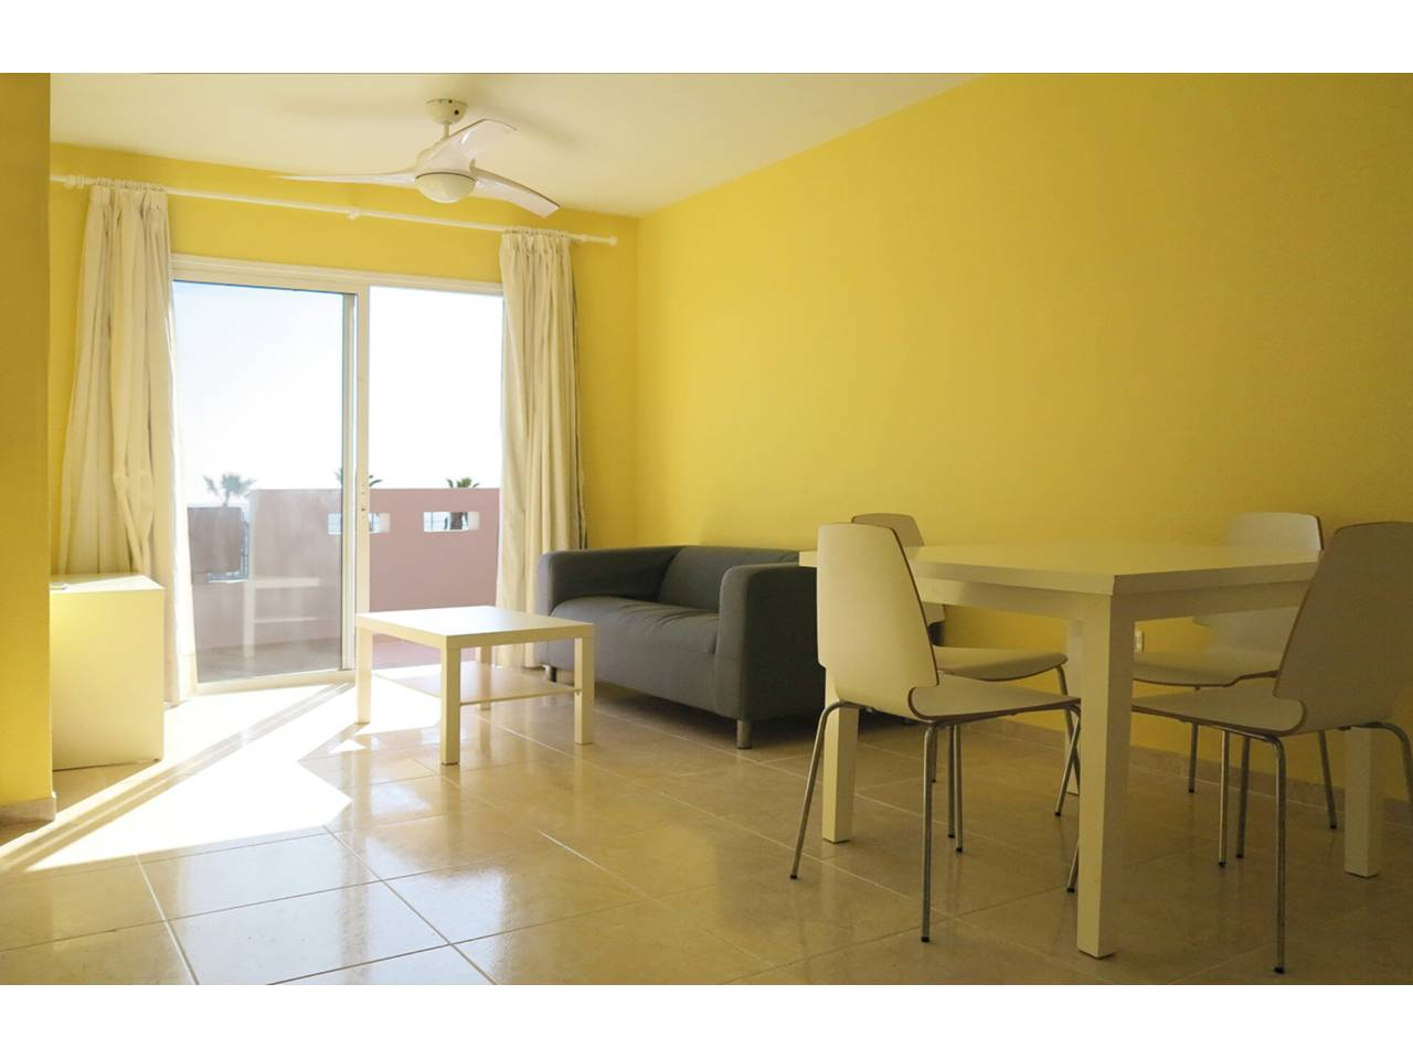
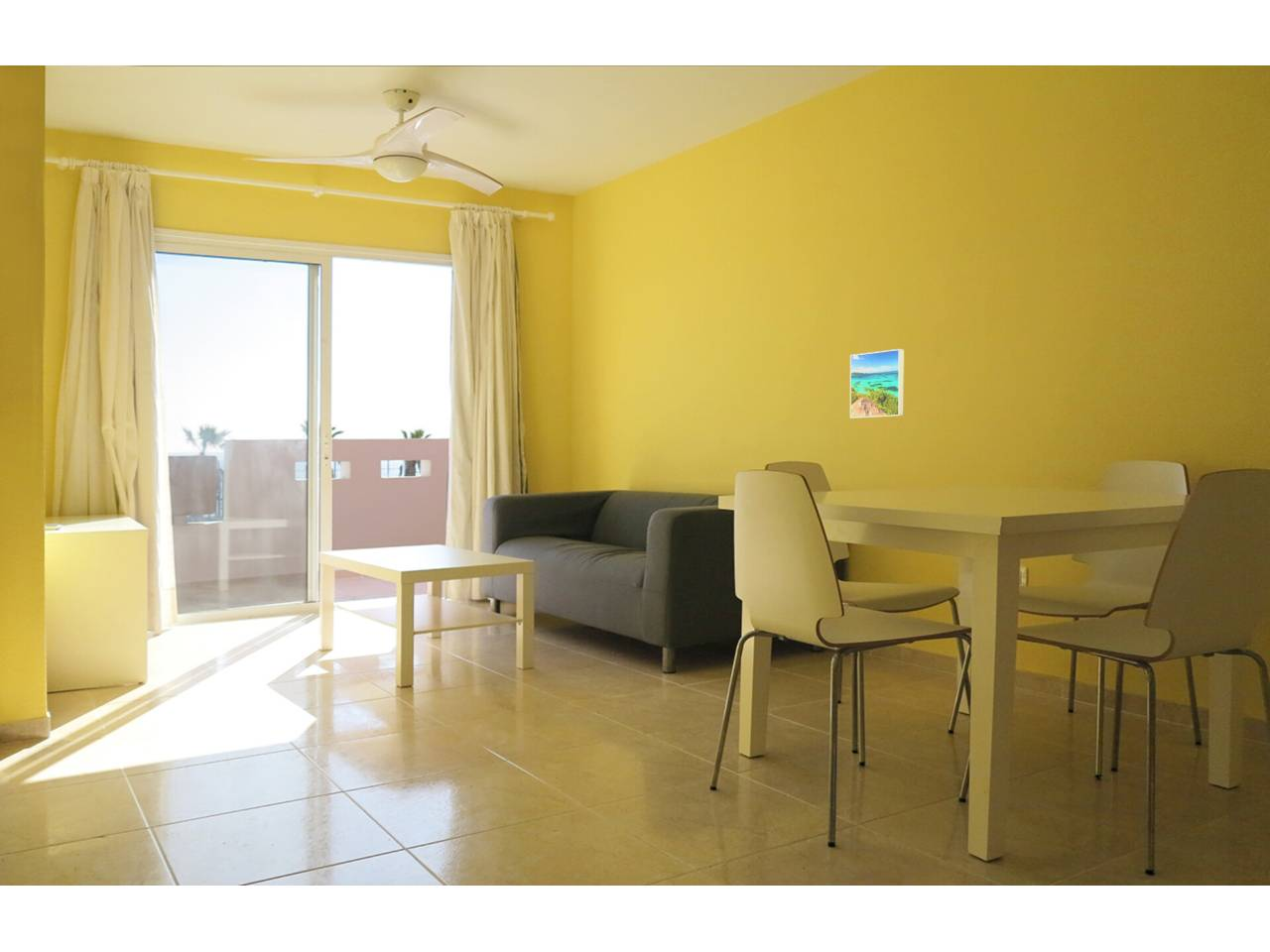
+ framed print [849,348,905,419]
